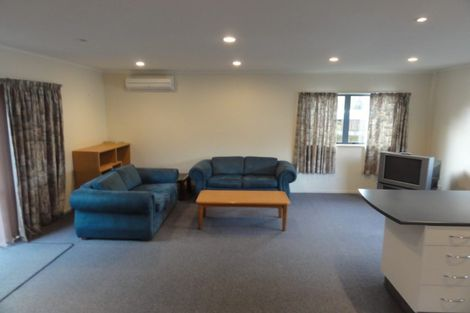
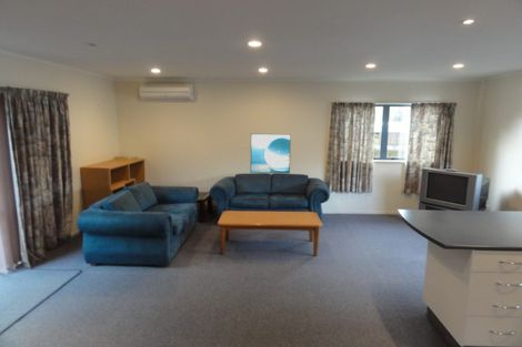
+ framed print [250,133,292,175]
